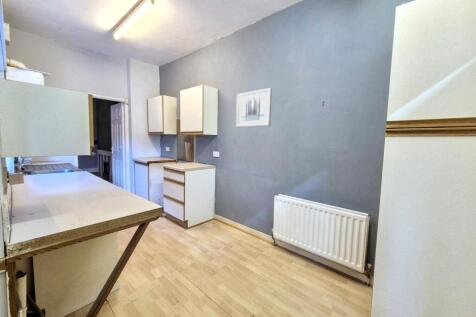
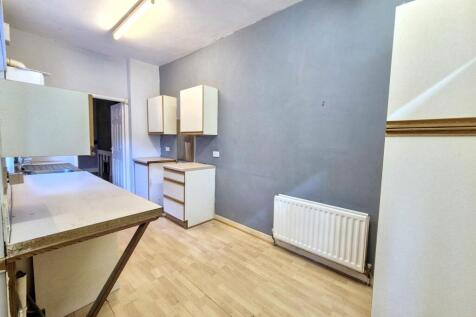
- wall art [235,87,273,128]
